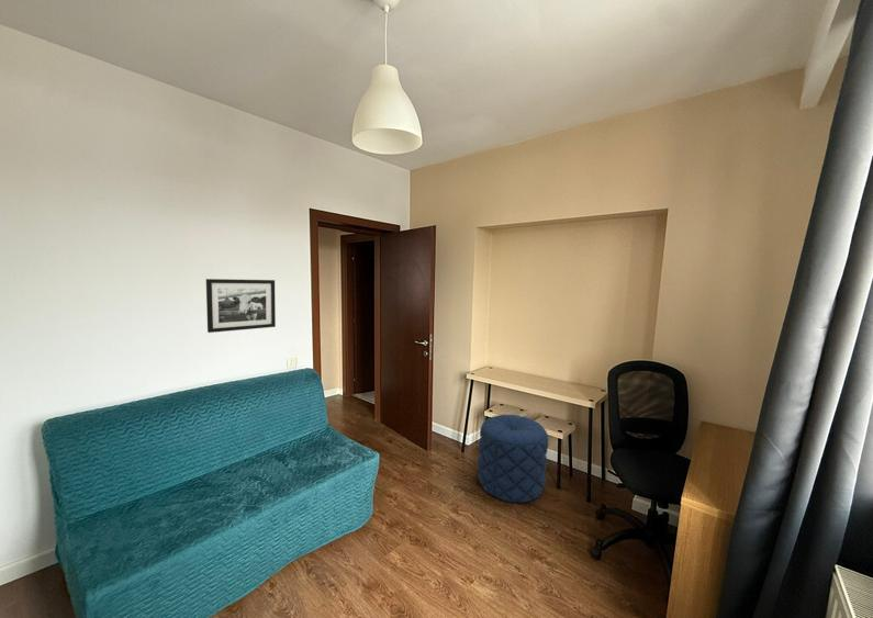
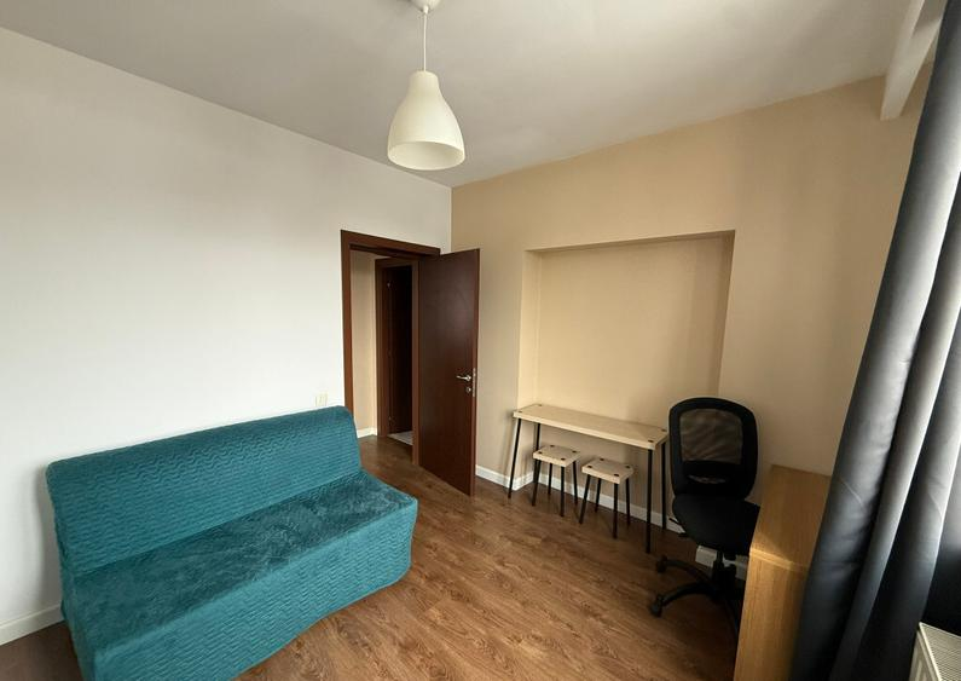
- picture frame [205,278,277,334]
- pouf [477,414,549,504]
